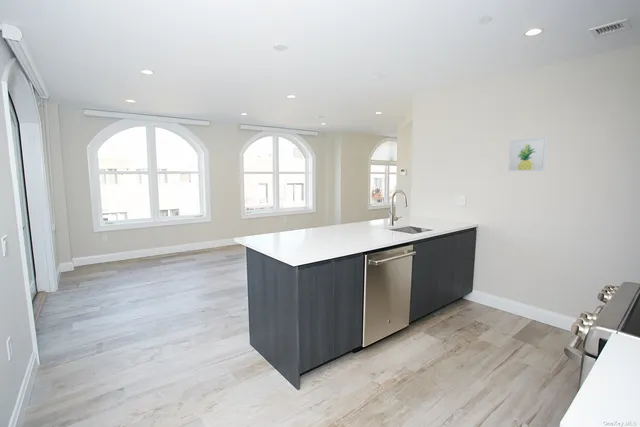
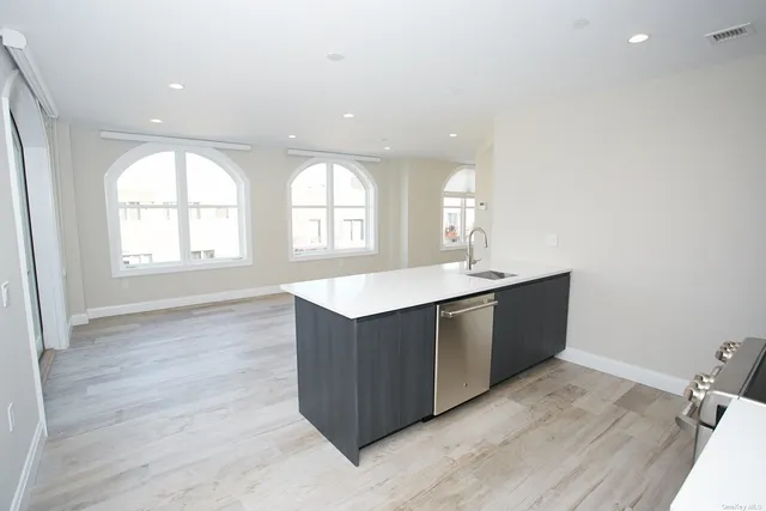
- wall art [507,137,548,172]
